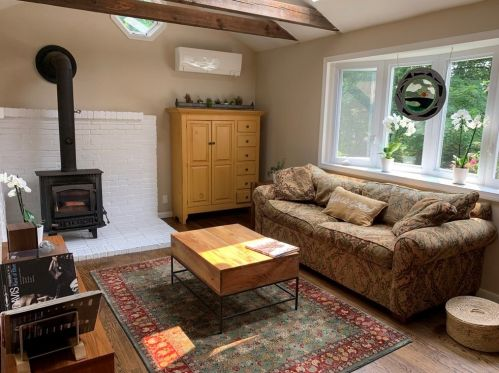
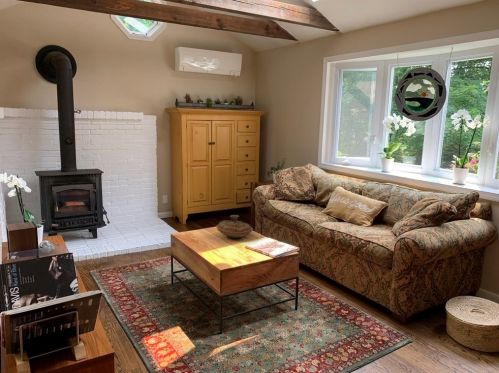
+ decorative bowl [215,214,254,239]
